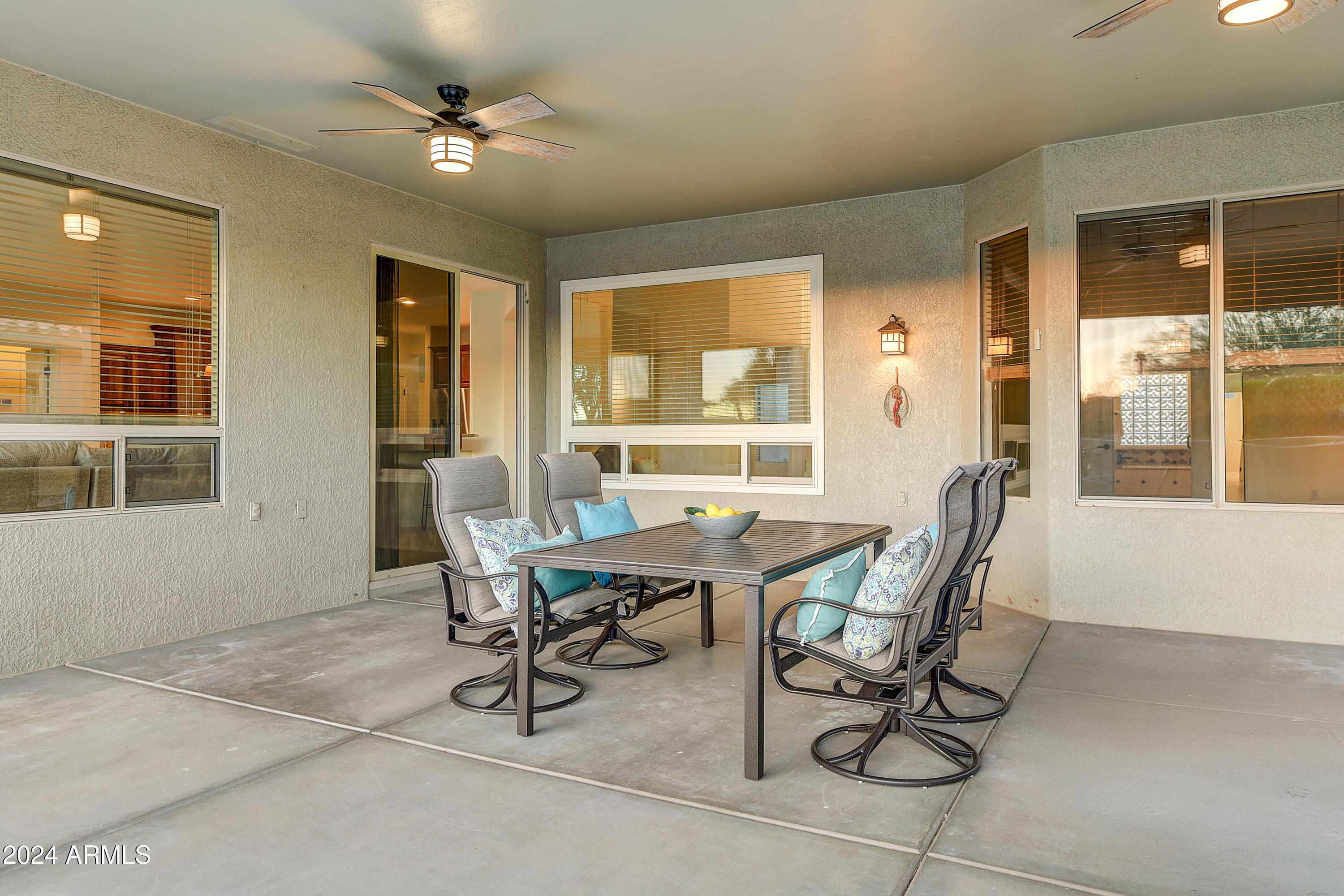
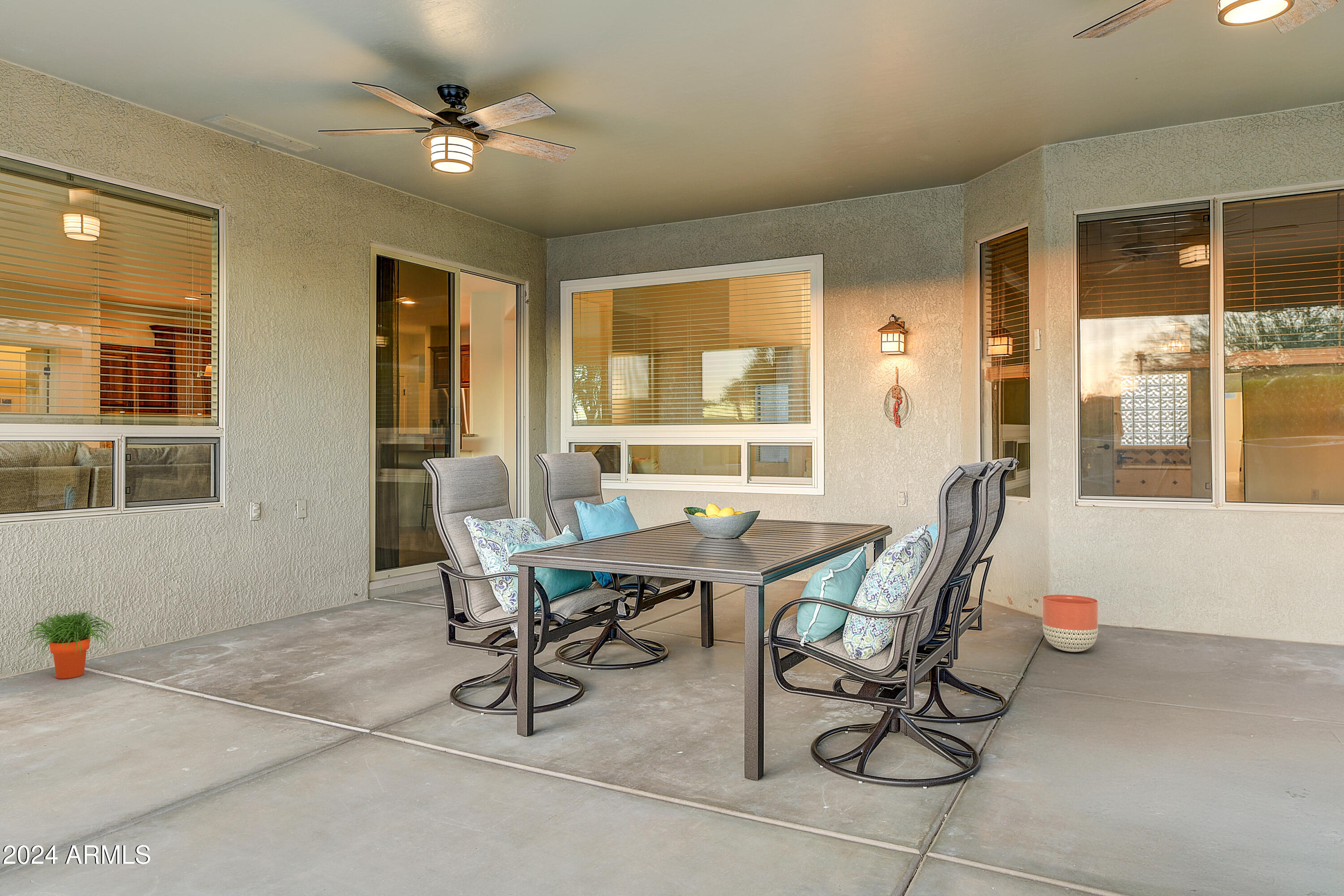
+ planter [1042,594,1099,652]
+ potted plant [23,611,115,679]
